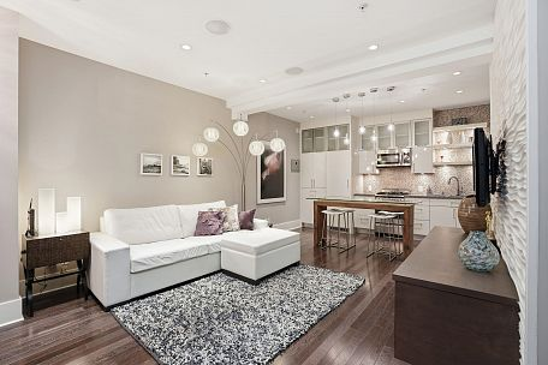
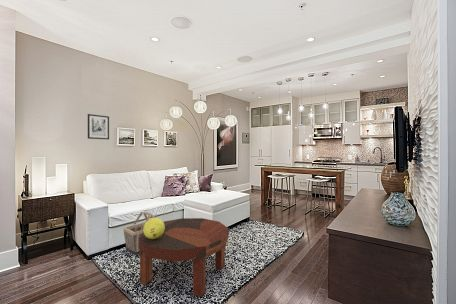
+ wall art [87,113,110,140]
+ coffee table [139,217,230,298]
+ basket [122,210,165,255]
+ decorative sphere [143,216,165,239]
